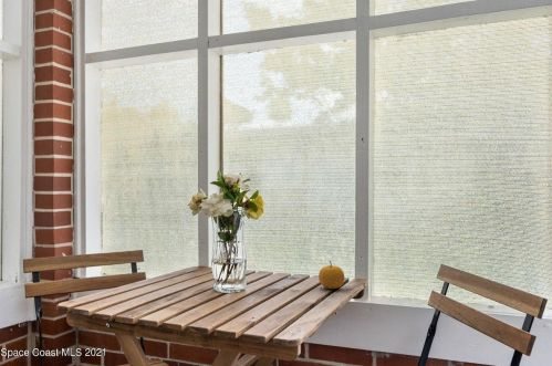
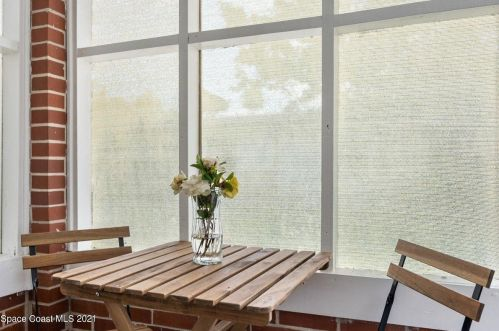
- fruit [317,260,345,290]
